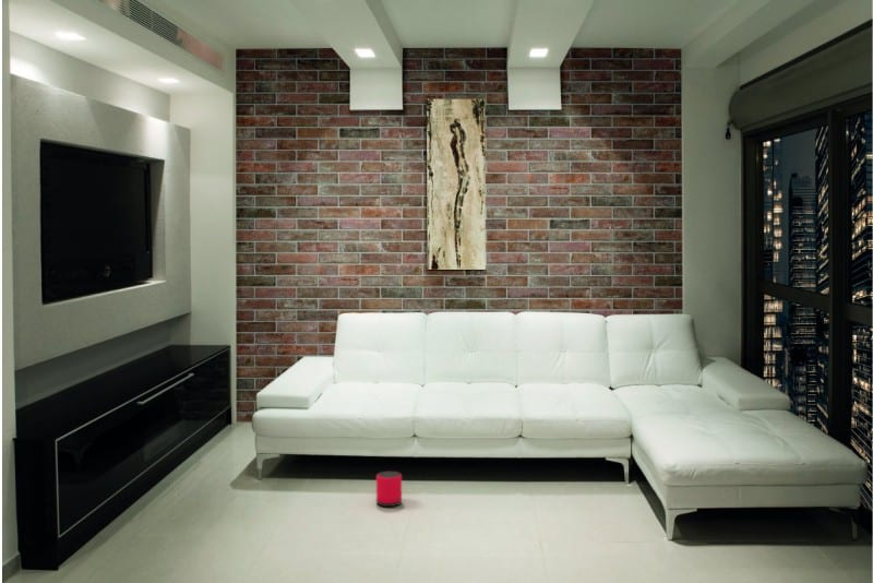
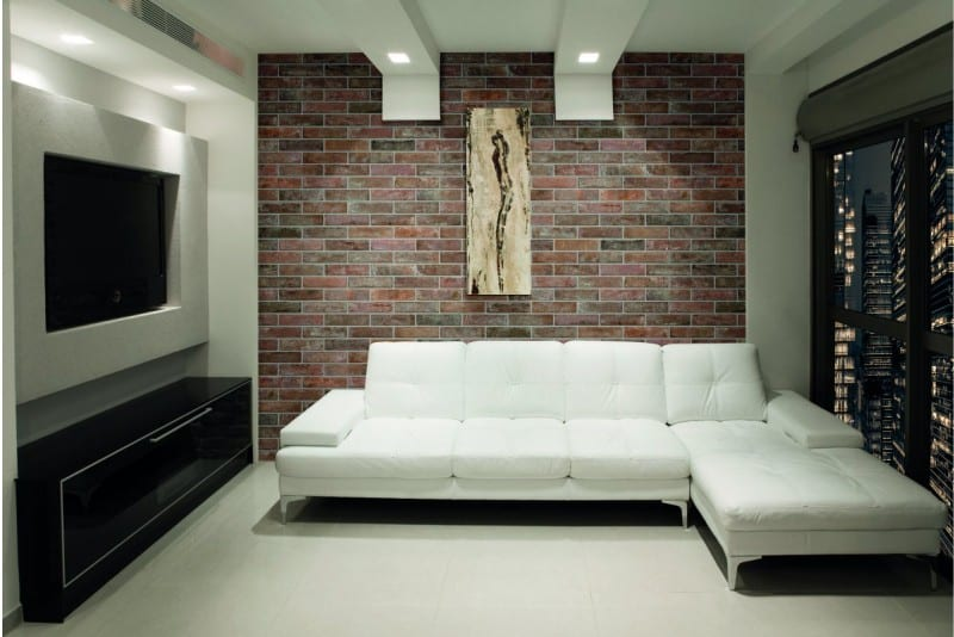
- speaker [375,471,403,508]
